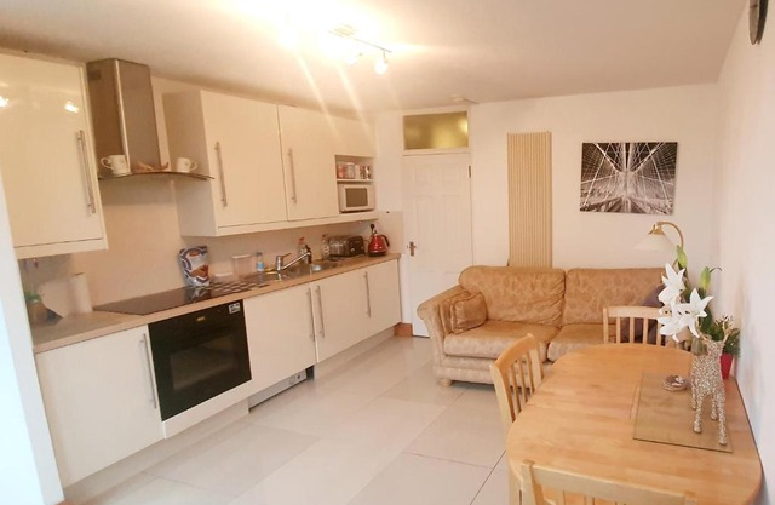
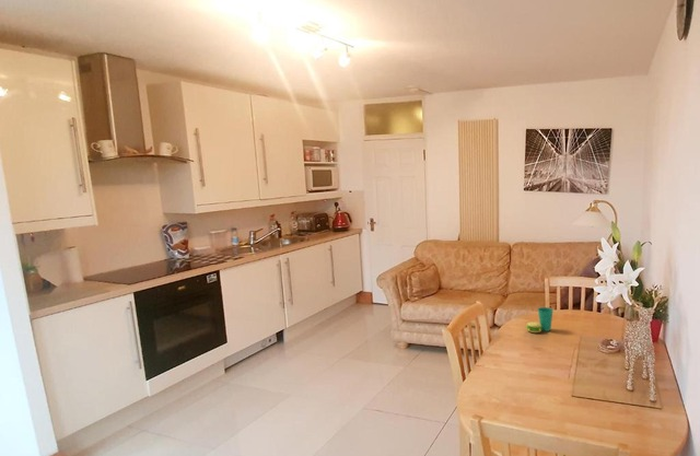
+ cup [525,306,555,334]
